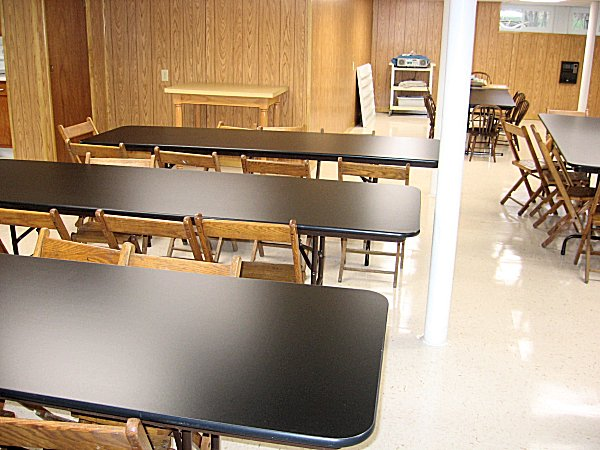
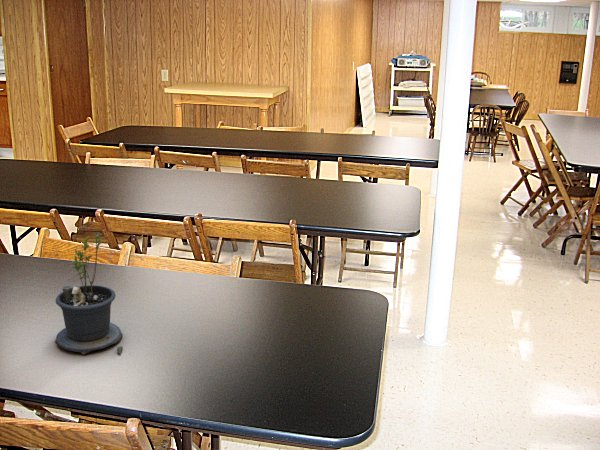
+ potted plant [47,231,124,355]
